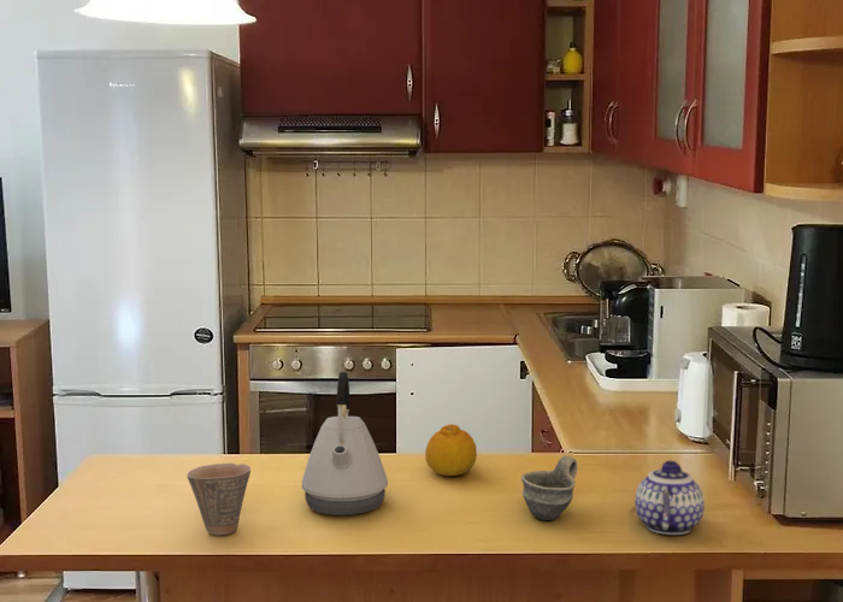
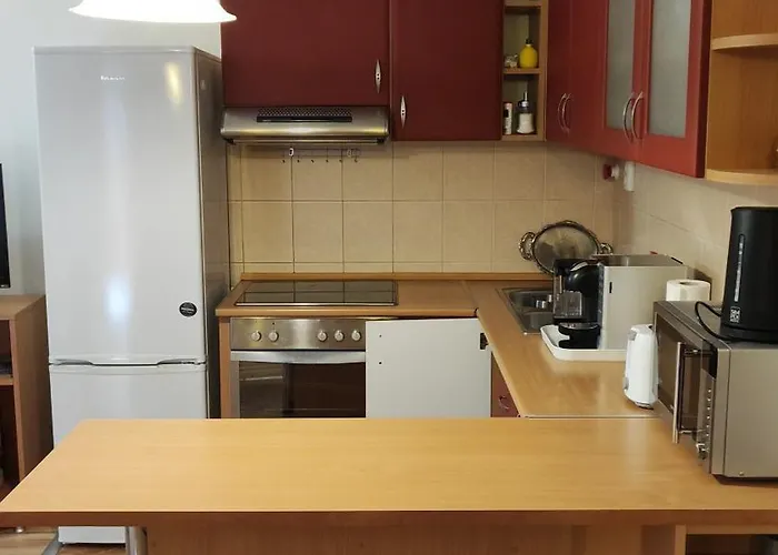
- teapot [633,460,706,536]
- kettle [301,371,389,517]
- cup [185,462,252,536]
- cup [520,455,578,521]
- fruit [424,423,478,477]
